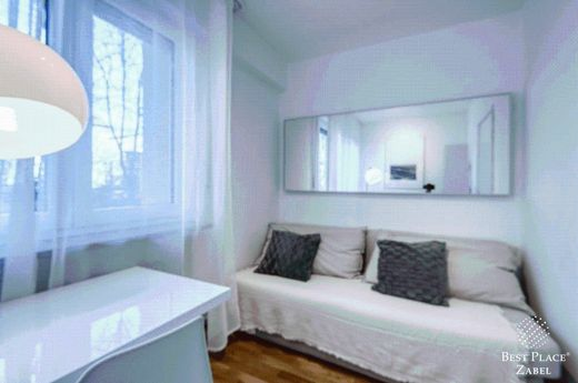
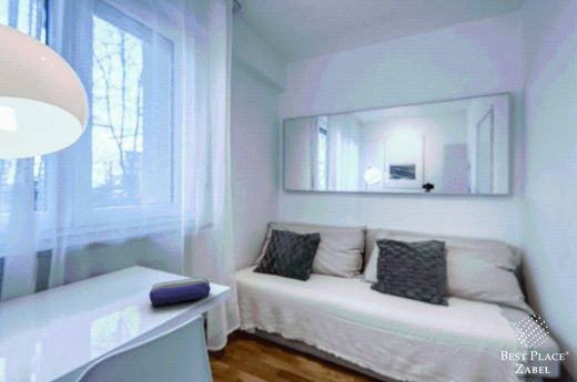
+ pencil case [149,277,212,307]
